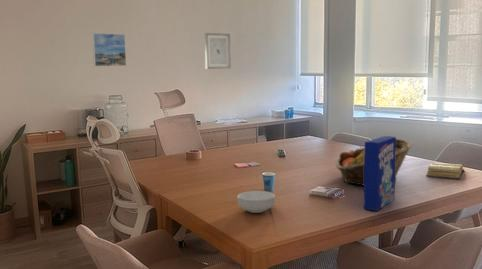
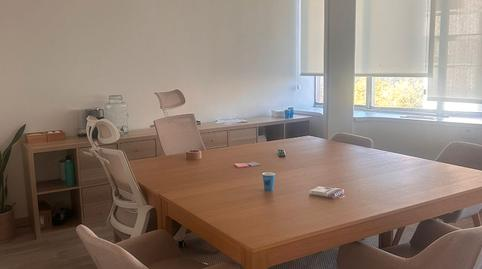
- cereal bowl [236,190,276,214]
- diary [425,162,465,180]
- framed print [91,32,127,67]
- wall art [204,32,232,70]
- cereal box [363,135,397,212]
- fruit basket [335,138,414,186]
